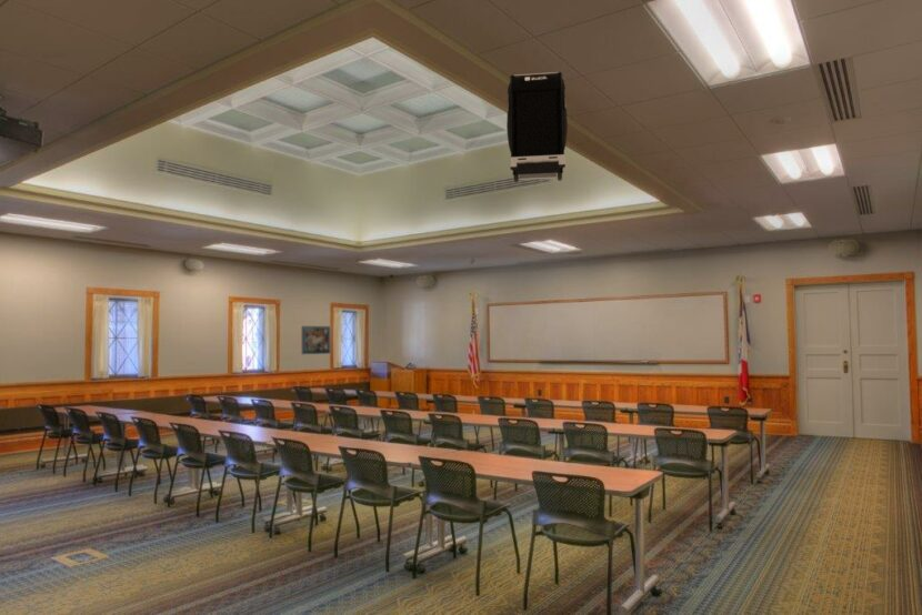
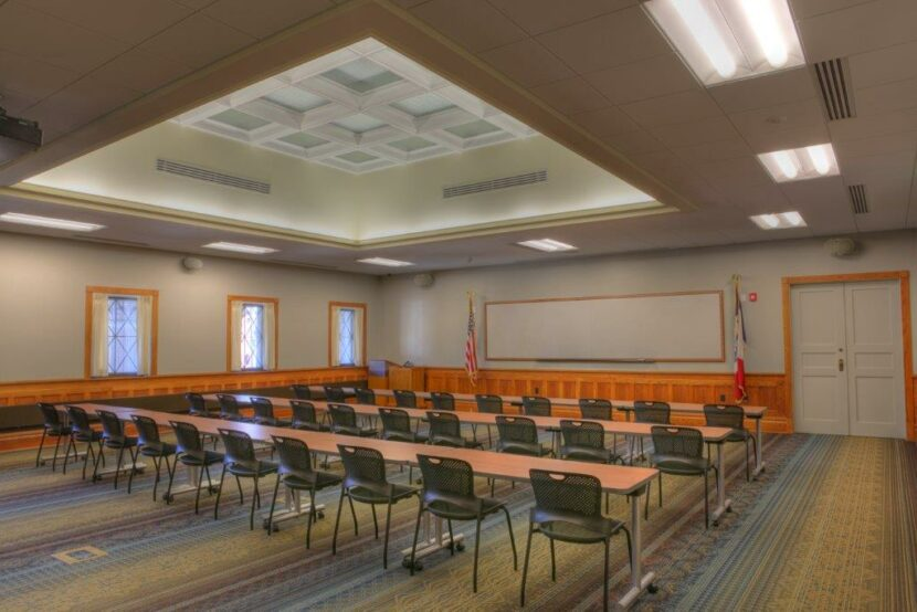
- rug [301,325,331,355]
- luggage [505,71,569,184]
